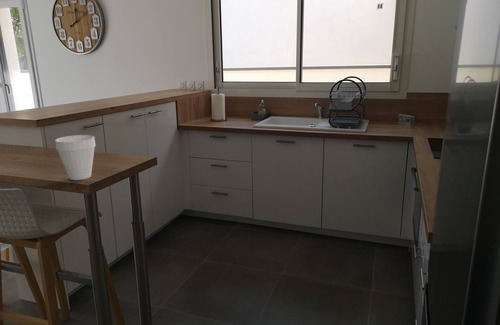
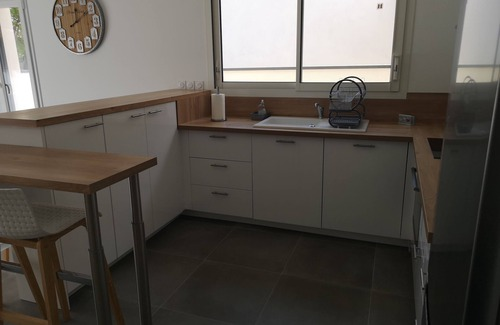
- cup [54,134,97,181]
